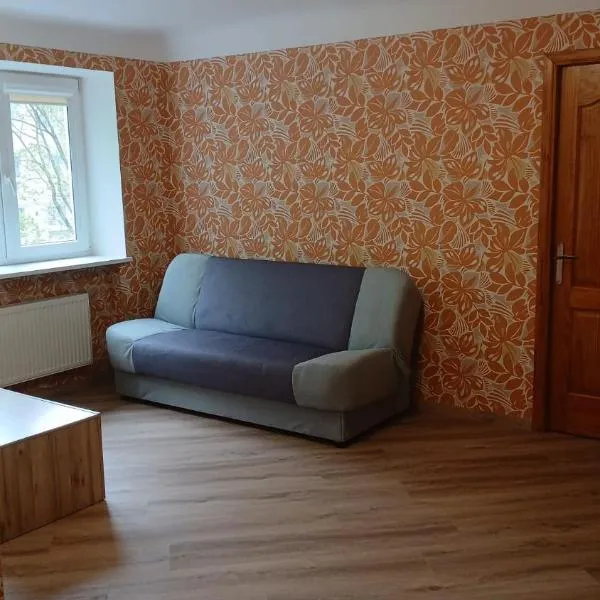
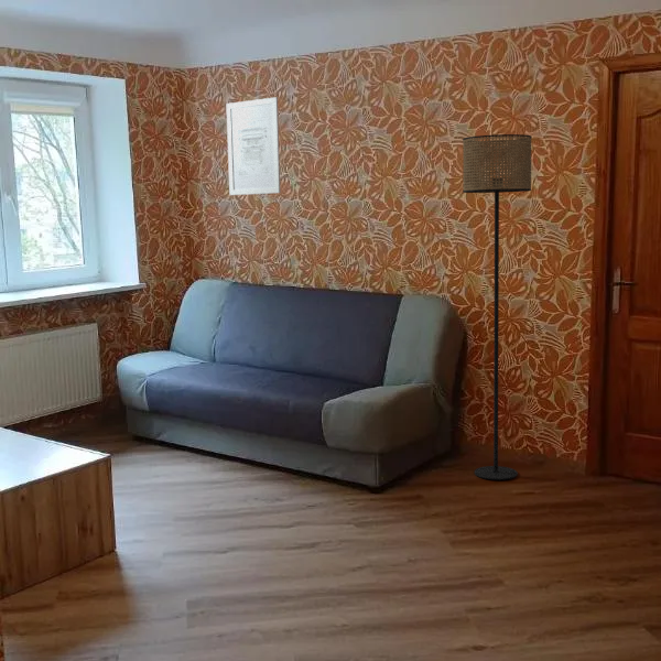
+ wall art [225,96,281,196]
+ floor lamp [462,133,533,481]
